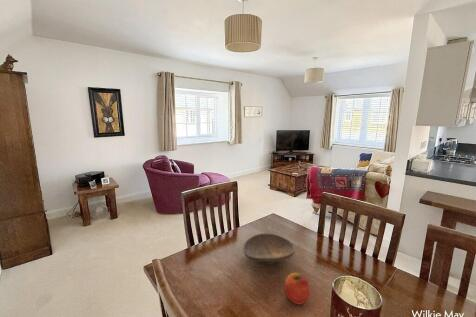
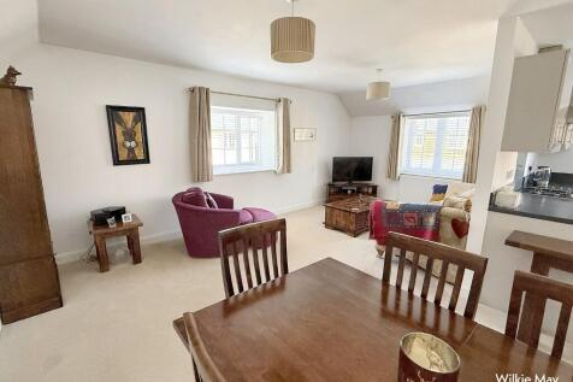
- decorative bowl [242,232,296,266]
- apple [284,272,312,305]
